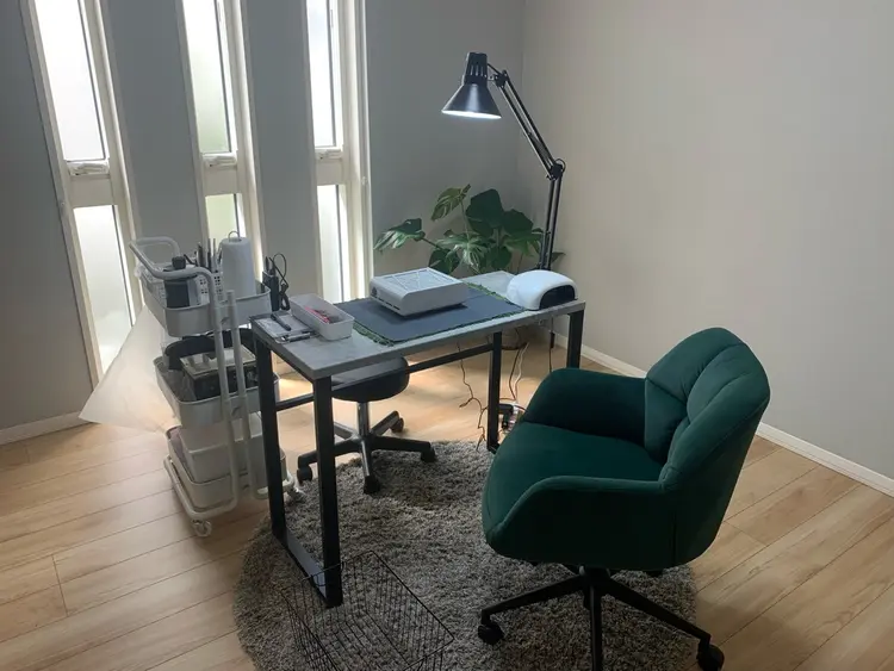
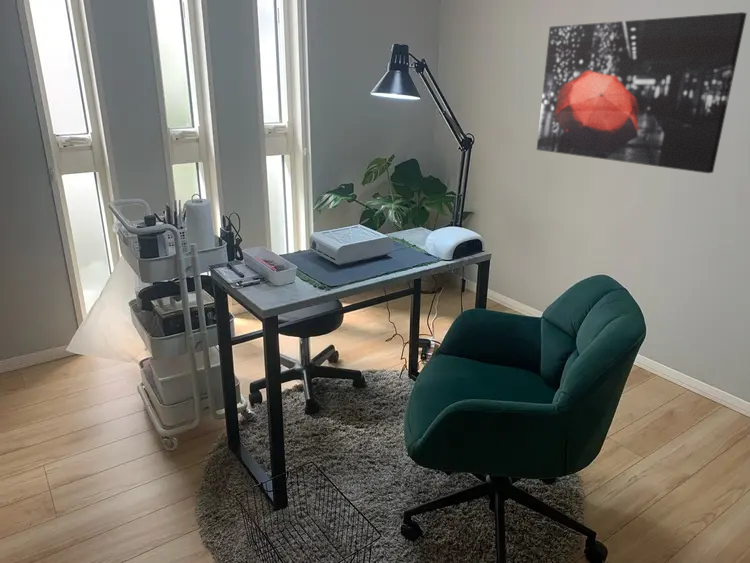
+ wall art [536,11,748,174]
